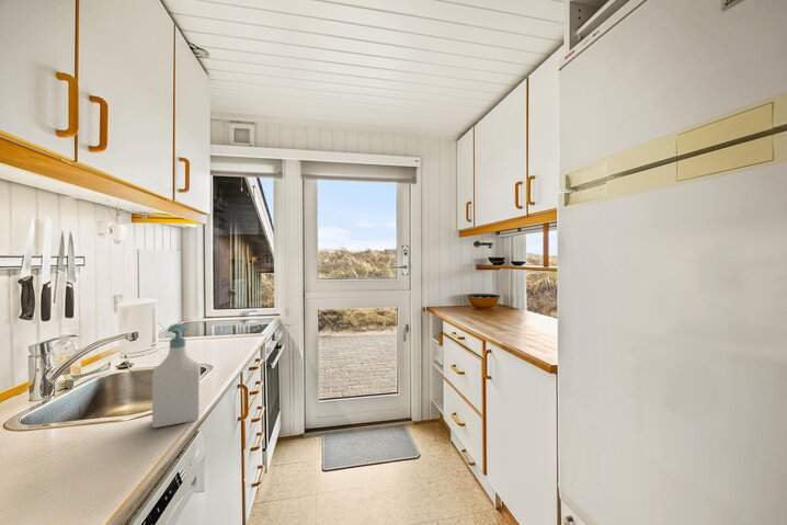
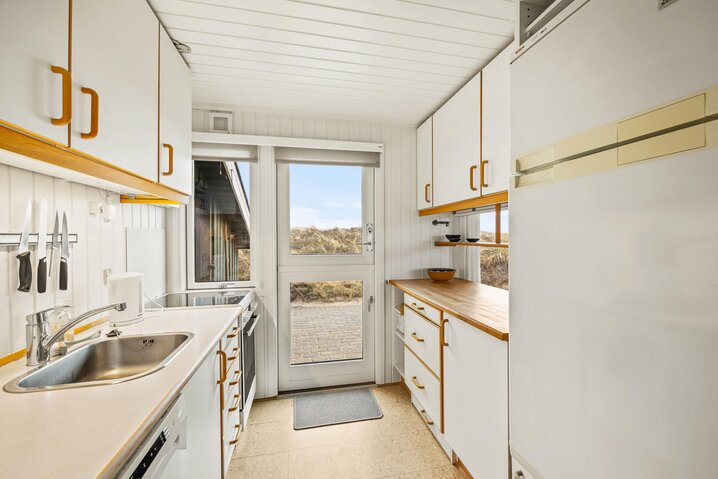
- soap bottle [151,322,202,429]
